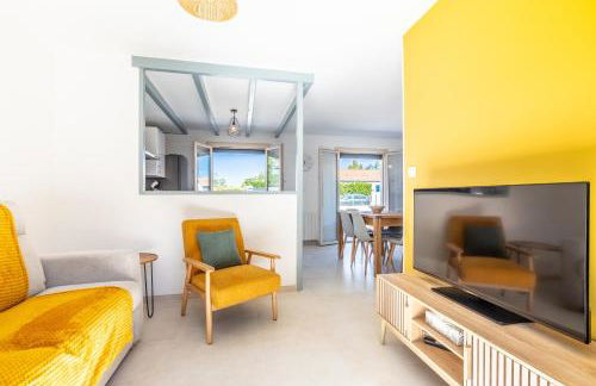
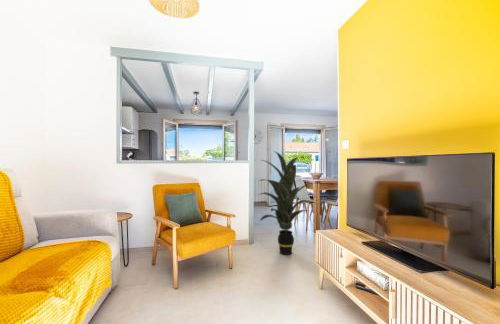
+ indoor plant [258,150,317,256]
